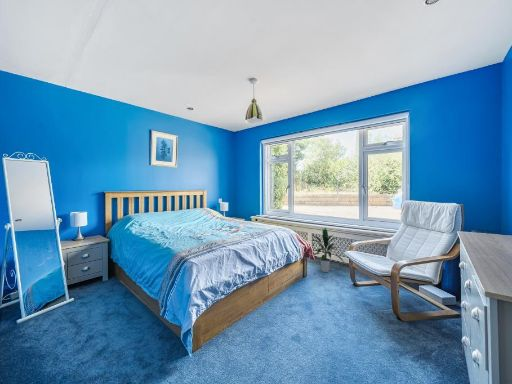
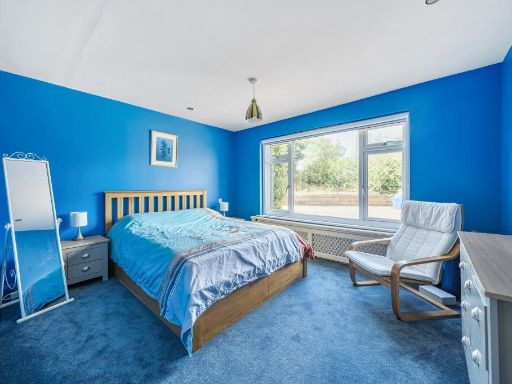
- indoor plant [312,227,346,273]
